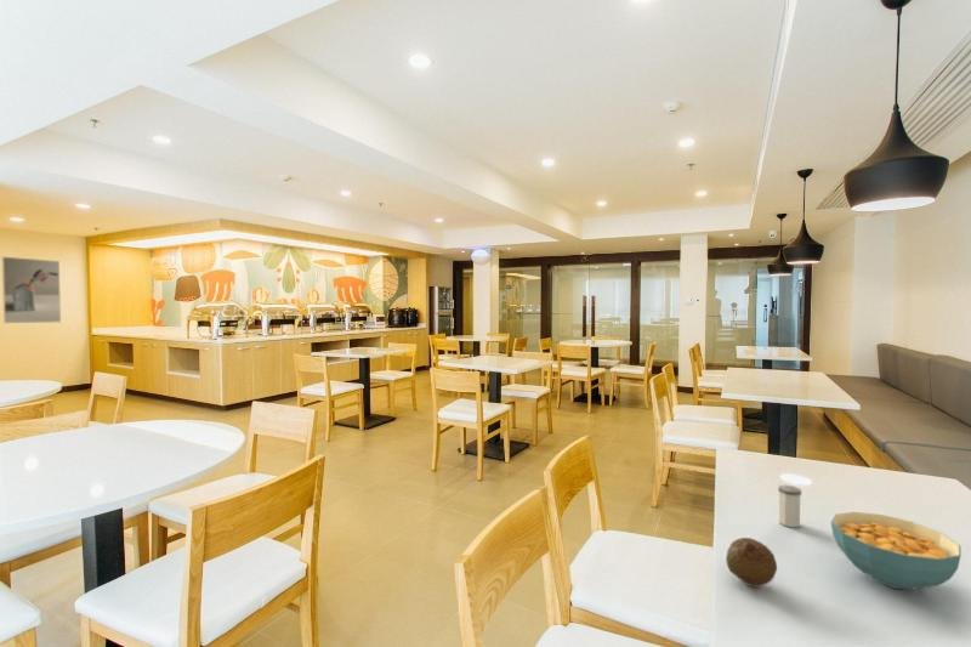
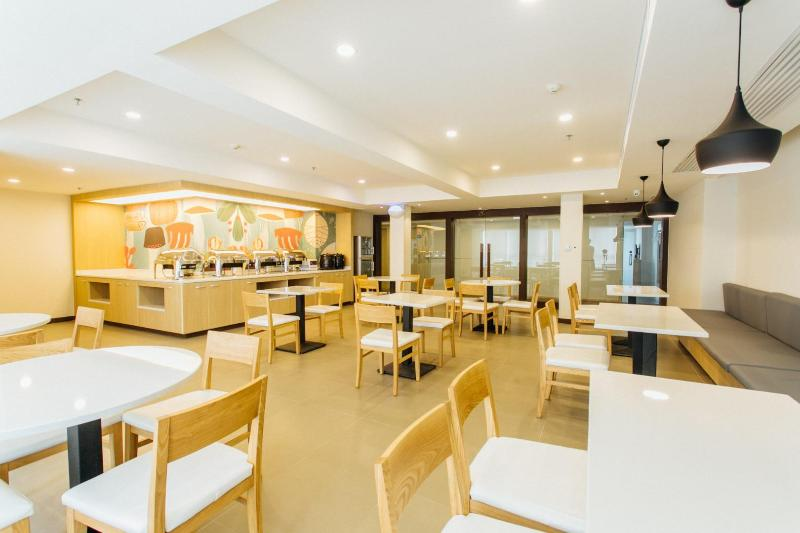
- cereal bowl [830,511,963,590]
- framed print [1,256,62,324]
- fruit [725,537,778,588]
- salt shaker [777,483,802,528]
